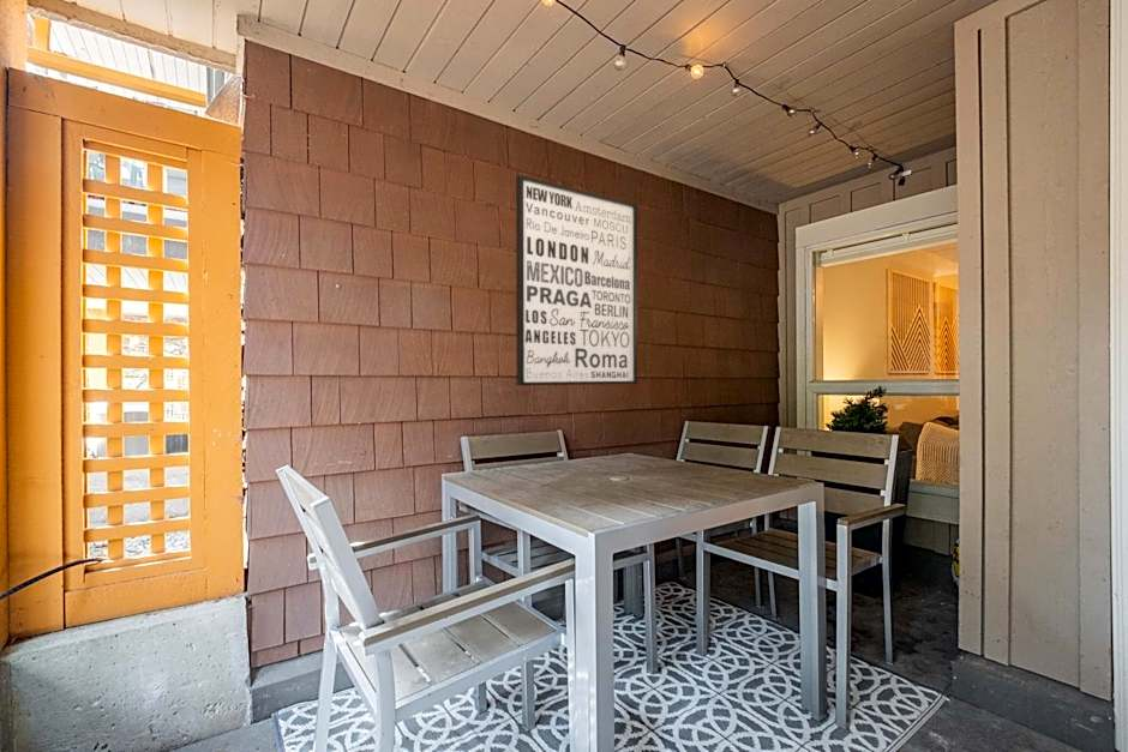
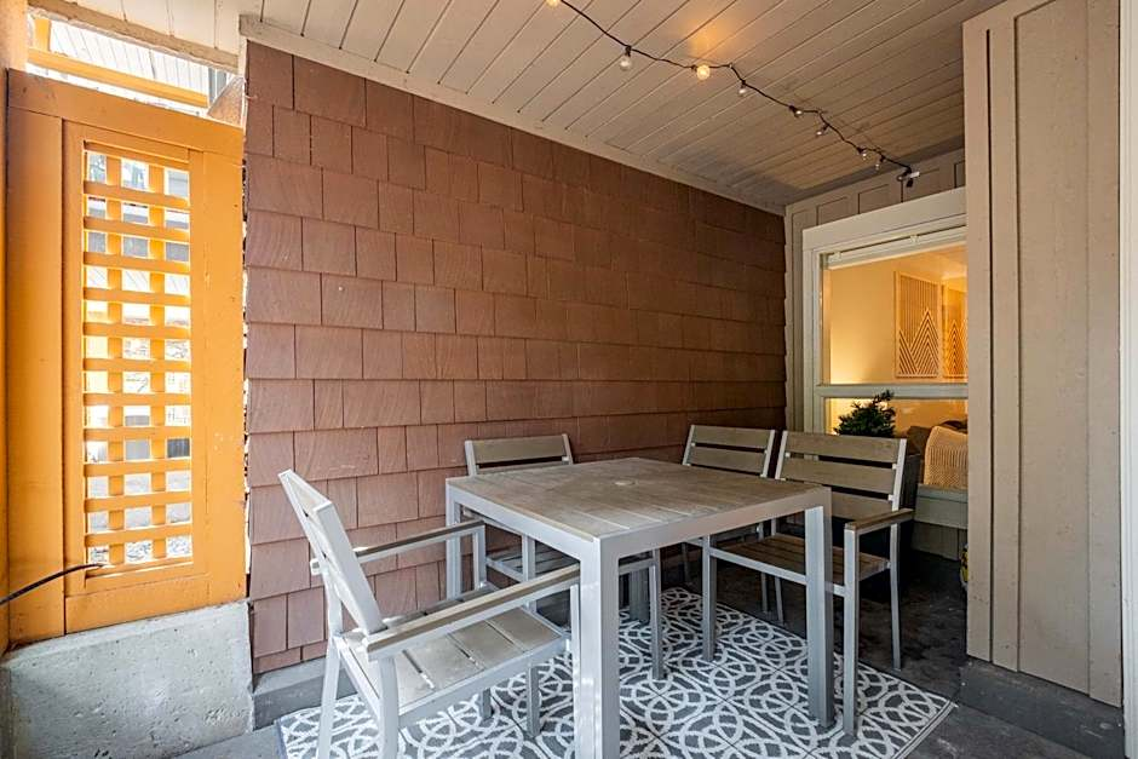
- wall art [515,174,638,386]
